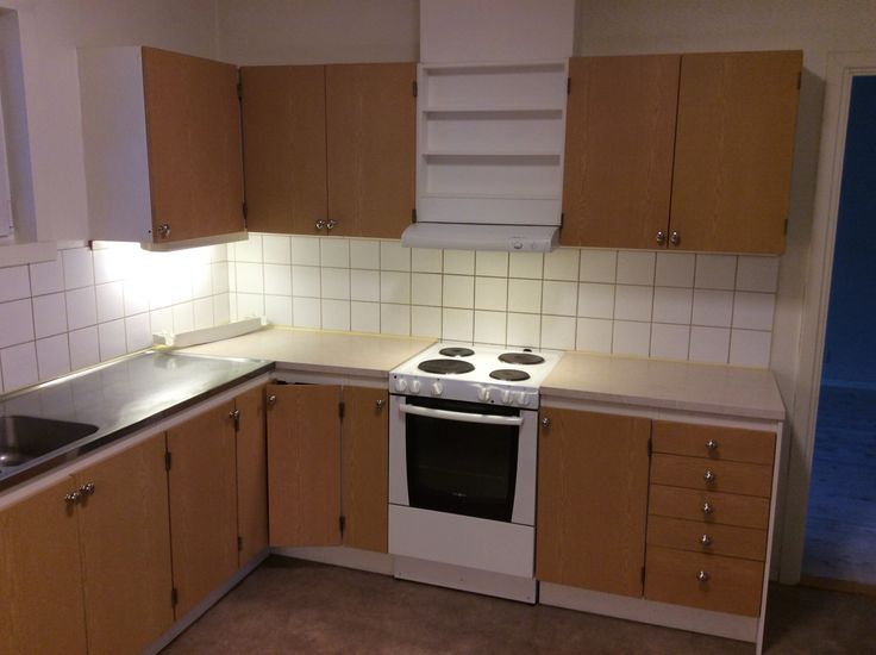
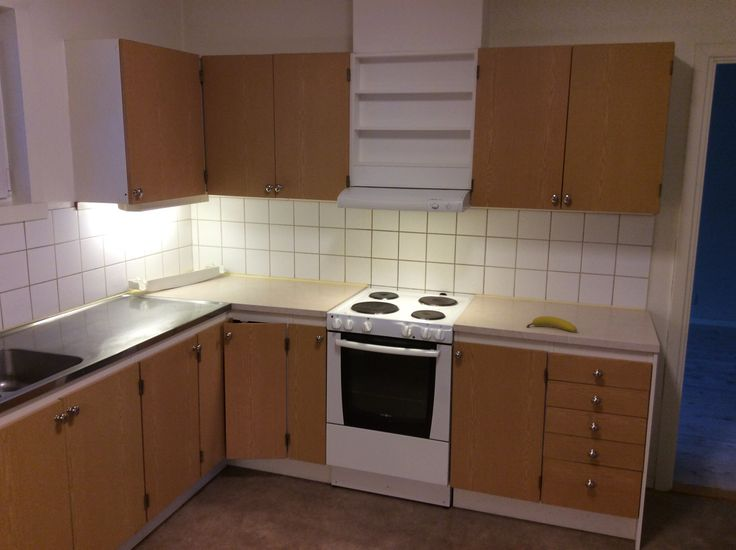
+ fruit [526,315,578,333]
